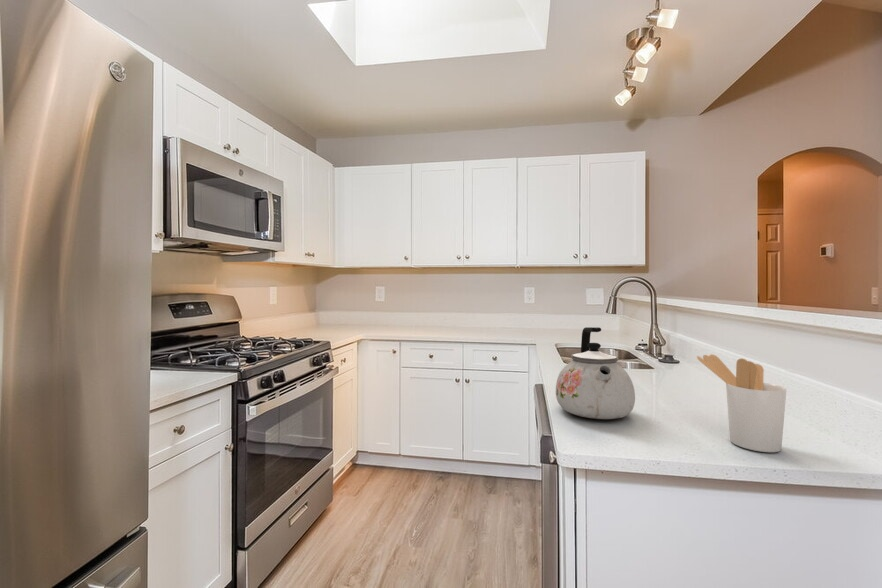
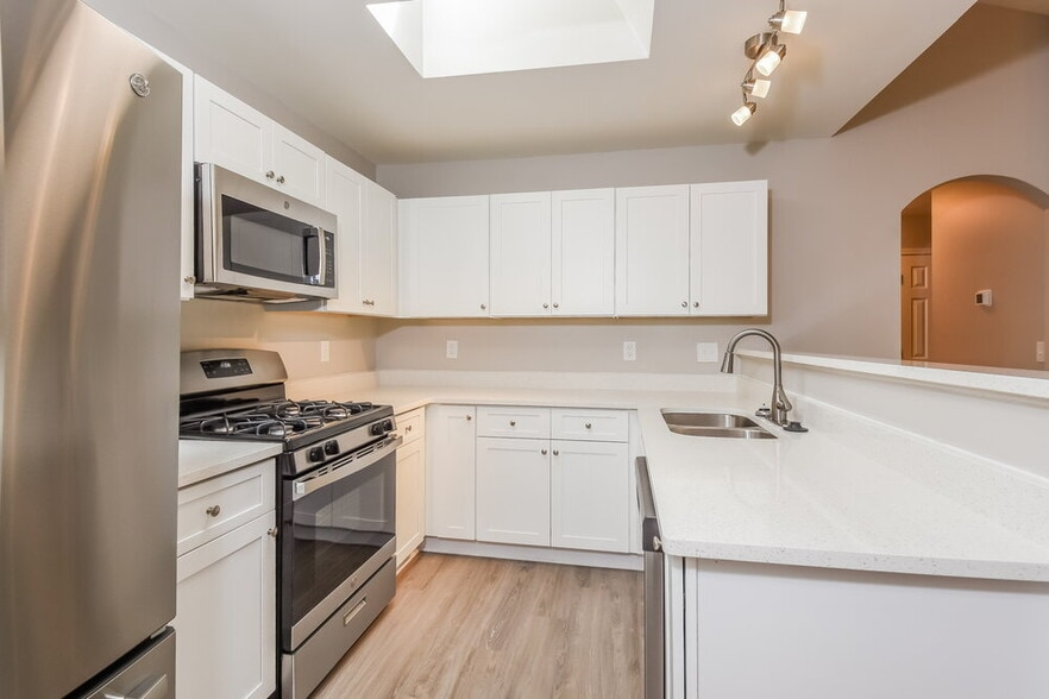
- kettle [555,326,636,420]
- utensil holder [696,353,787,453]
